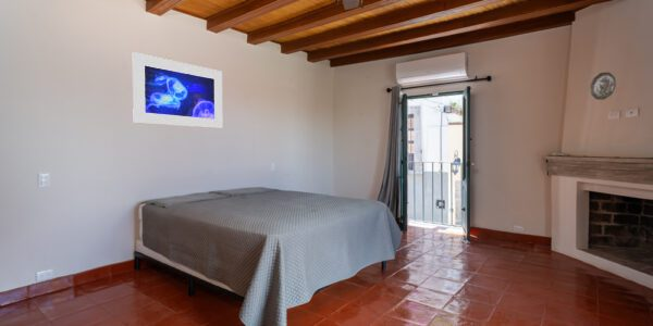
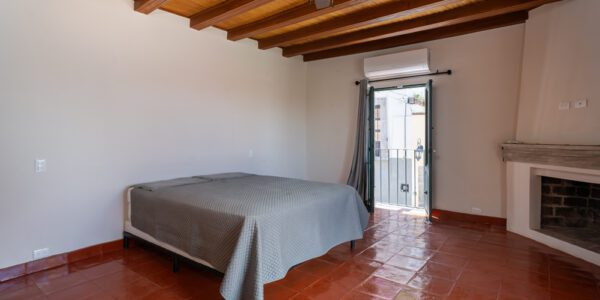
- decorative plate [589,71,617,101]
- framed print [132,51,223,129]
